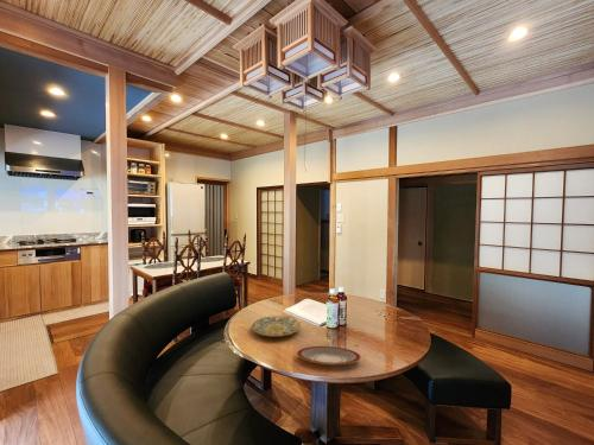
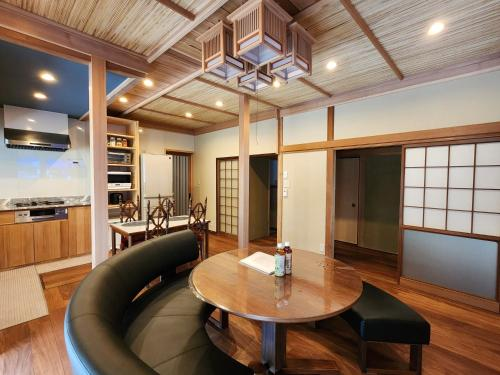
- plate [251,314,302,337]
- plate [296,345,361,367]
